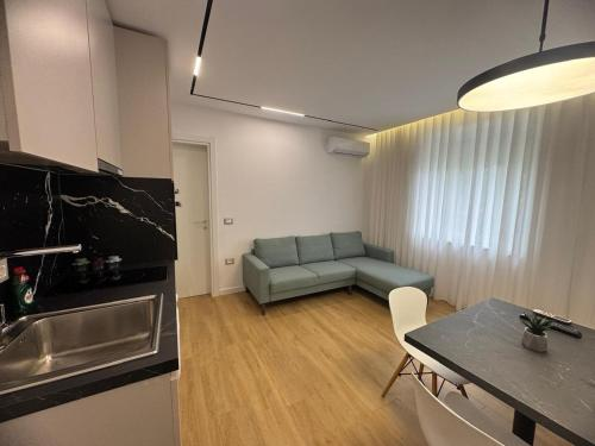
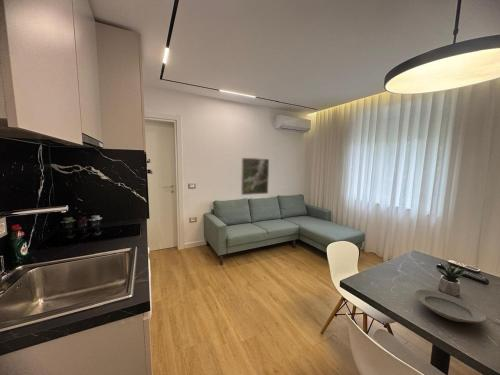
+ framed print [240,157,270,196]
+ plate [414,289,488,324]
